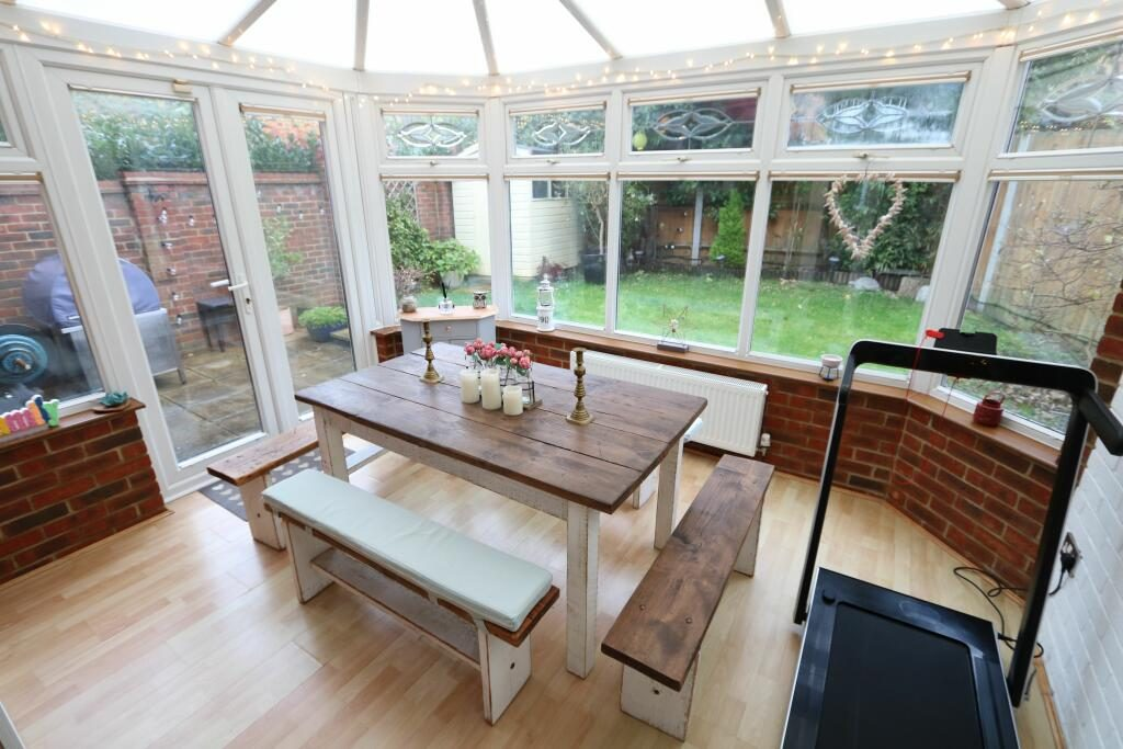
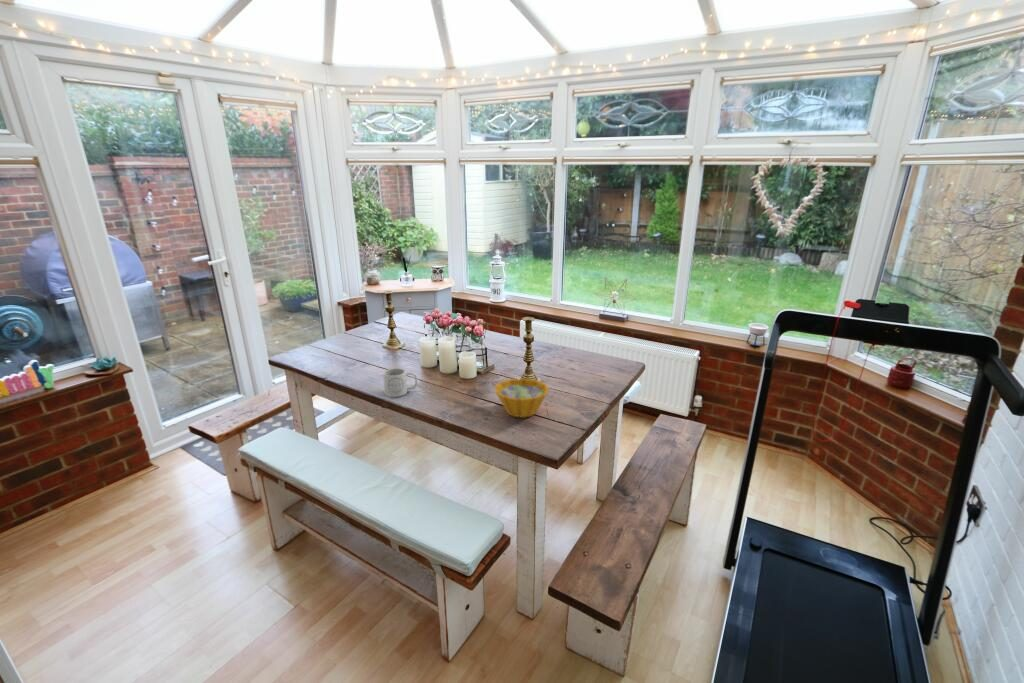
+ mug [382,367,418,398]
+ bowl [493,378,550,418]
